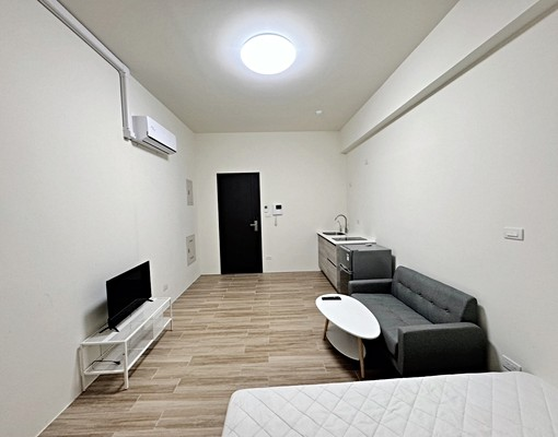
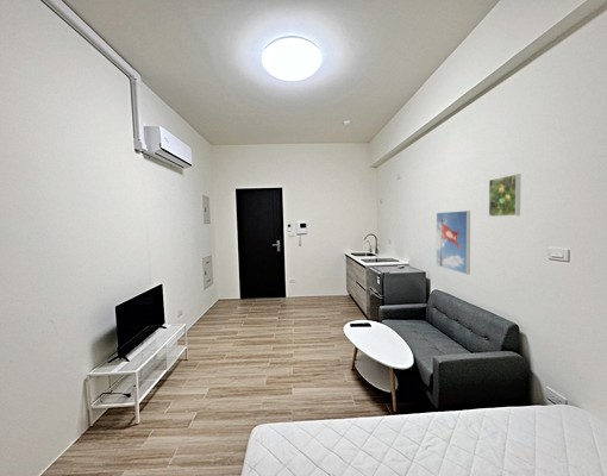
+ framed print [436,209,471,276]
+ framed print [488,173,521,218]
